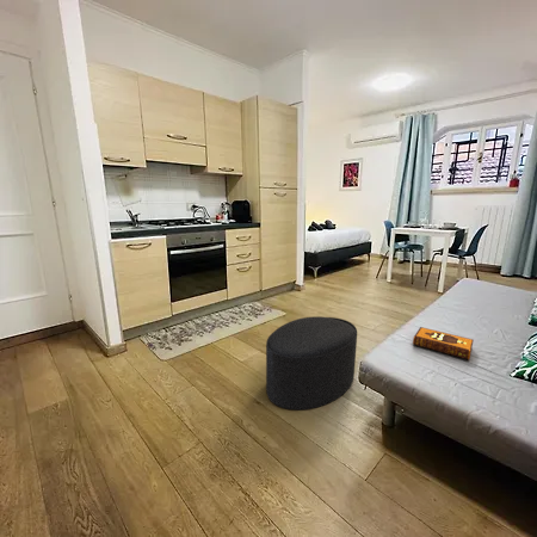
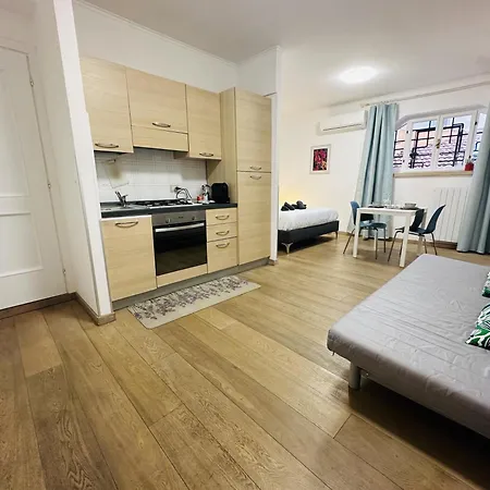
- hardback book [412,326,475,362]
- ottoman [265,315,358,411]
